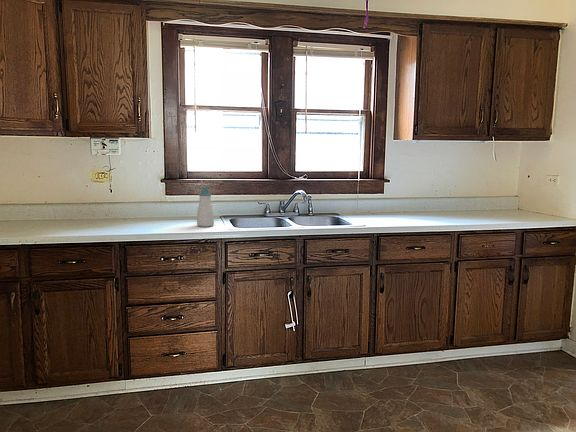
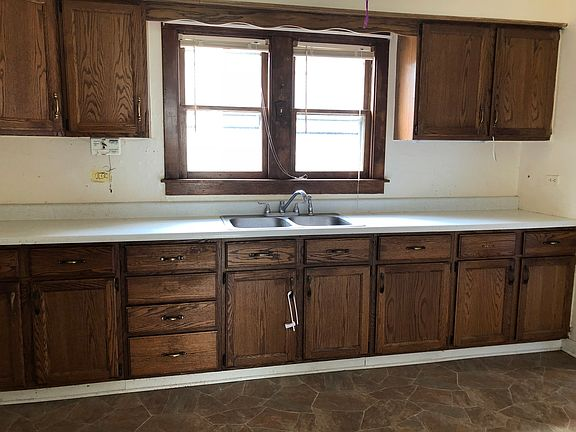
- soap bottle [196,185,215,228]
